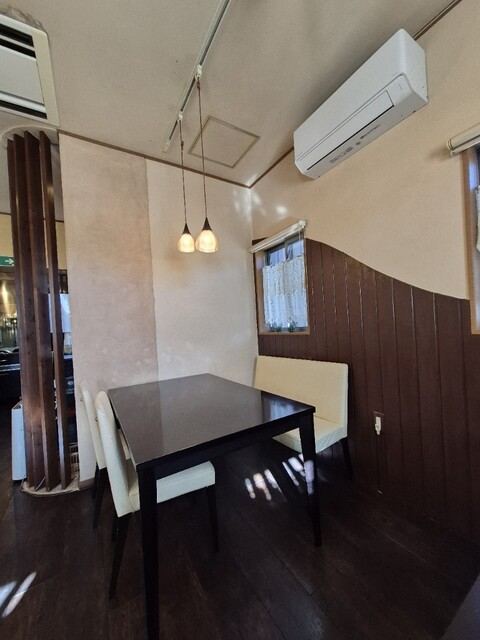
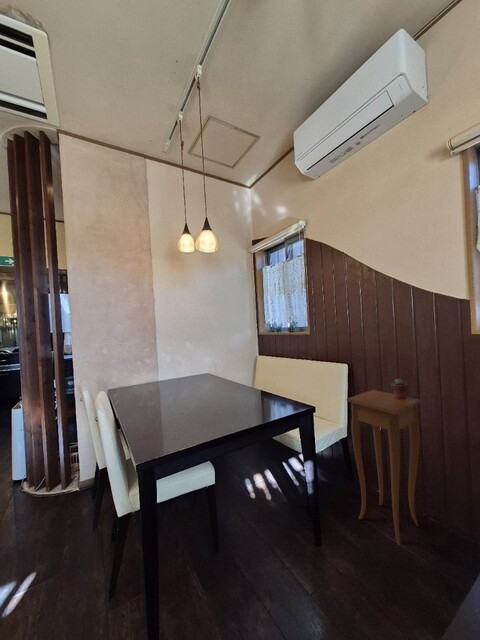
+ side table [346,389,422,546]
+ potted succulent [390,378,409,399]
